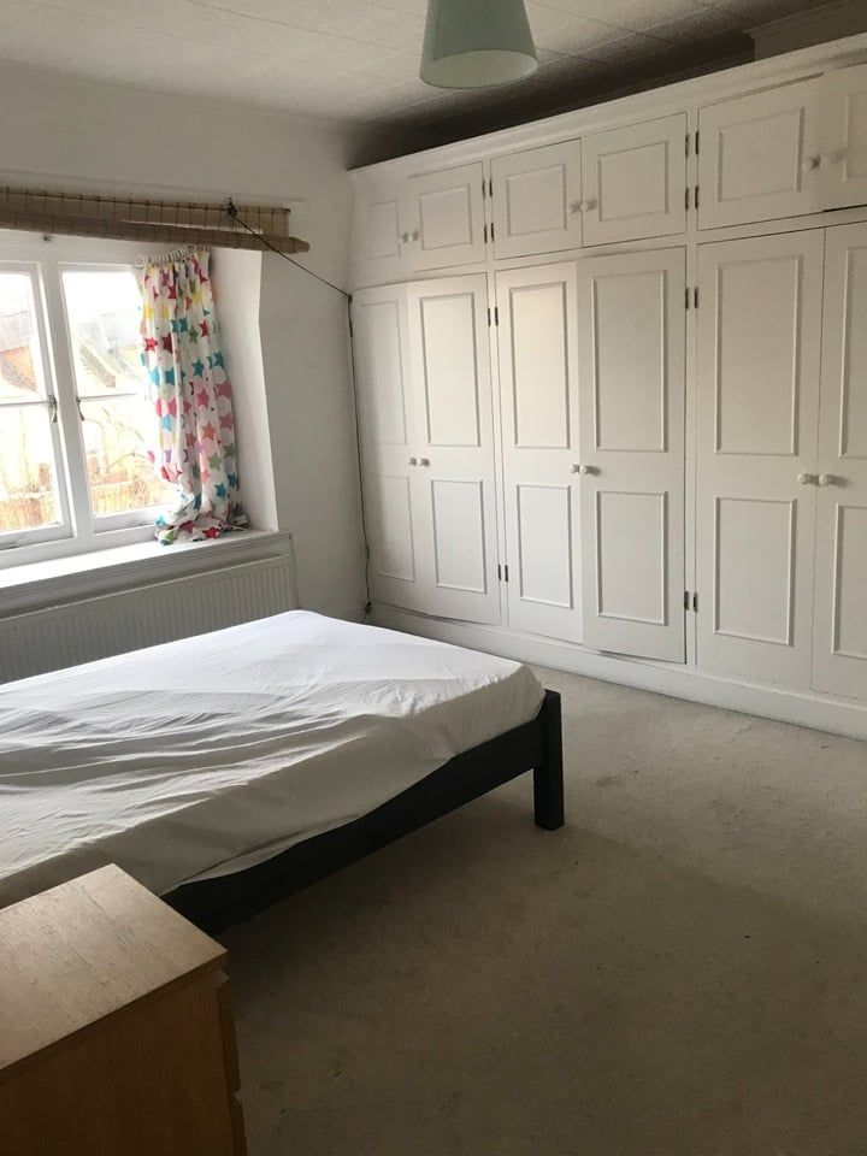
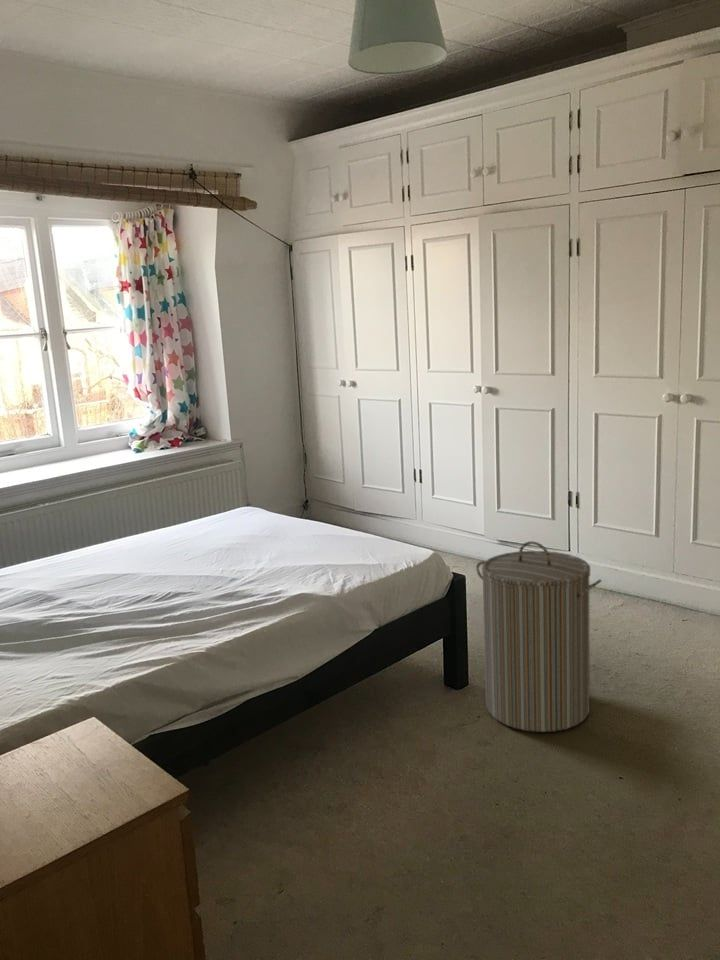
+ laundry hamper [475,540,602,733]
